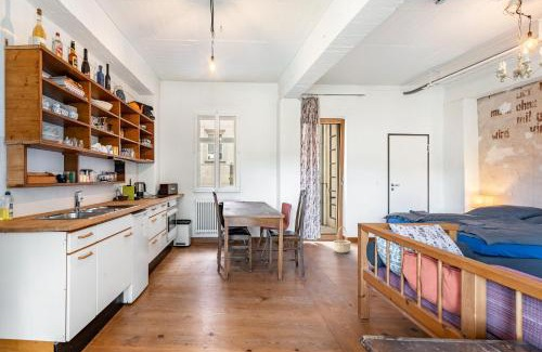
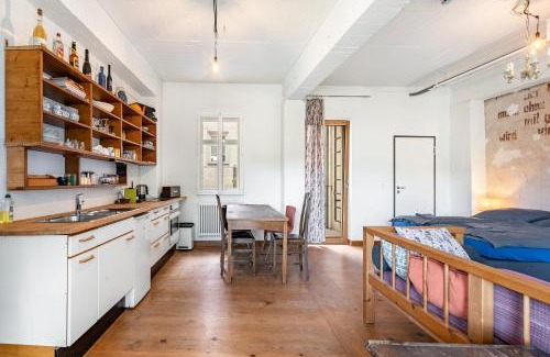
- basket [332,225,352,255]
